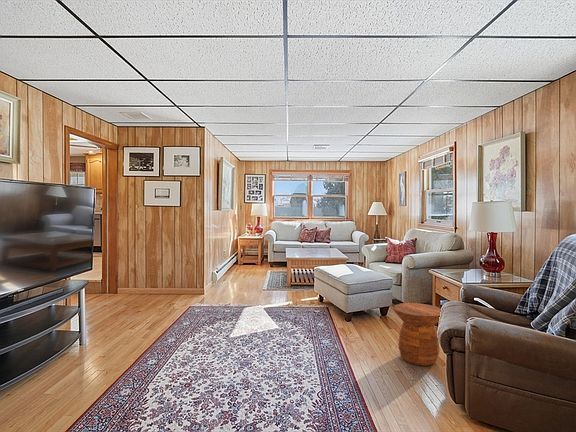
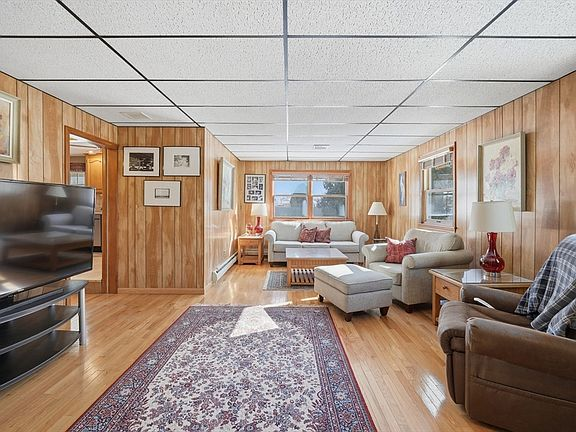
- side table [393,302,442,367]
